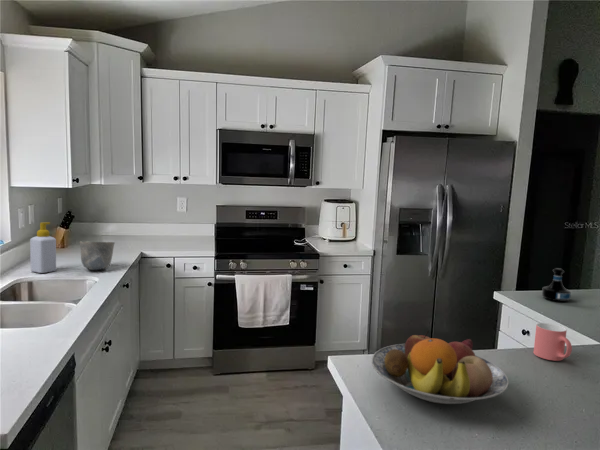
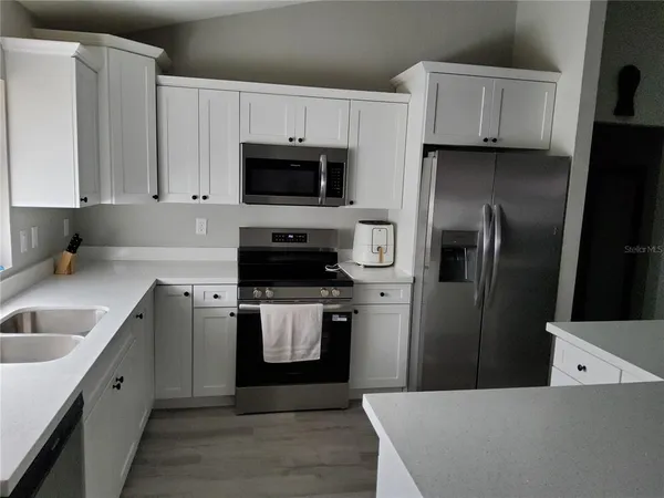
- tequila bottle [541,267,572,303]
- fruit bowl [371,330,510,405]
- mug [533,322,573,362]
- soap bottle [29,221,57,274]
- cup [79,240,116,271]
